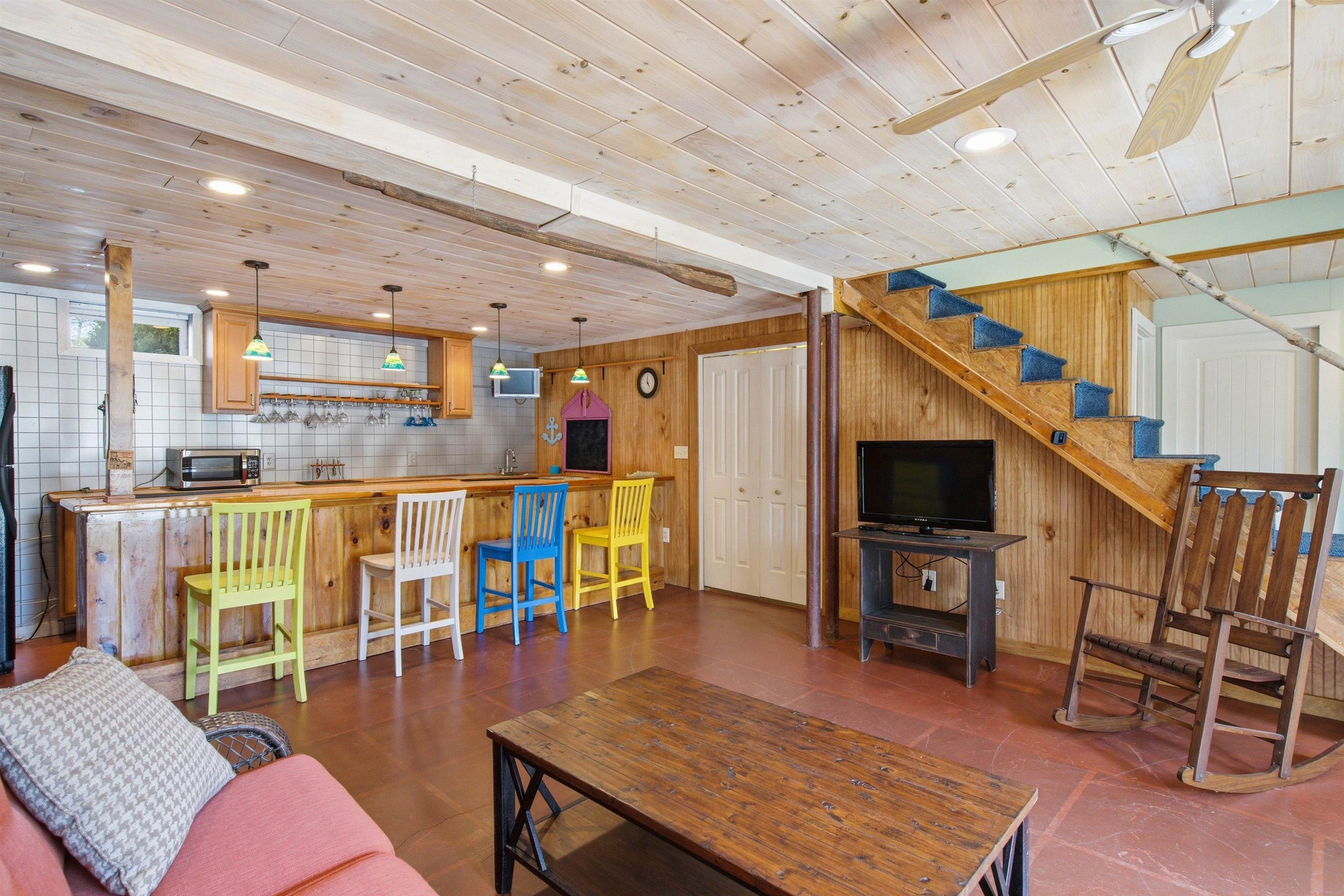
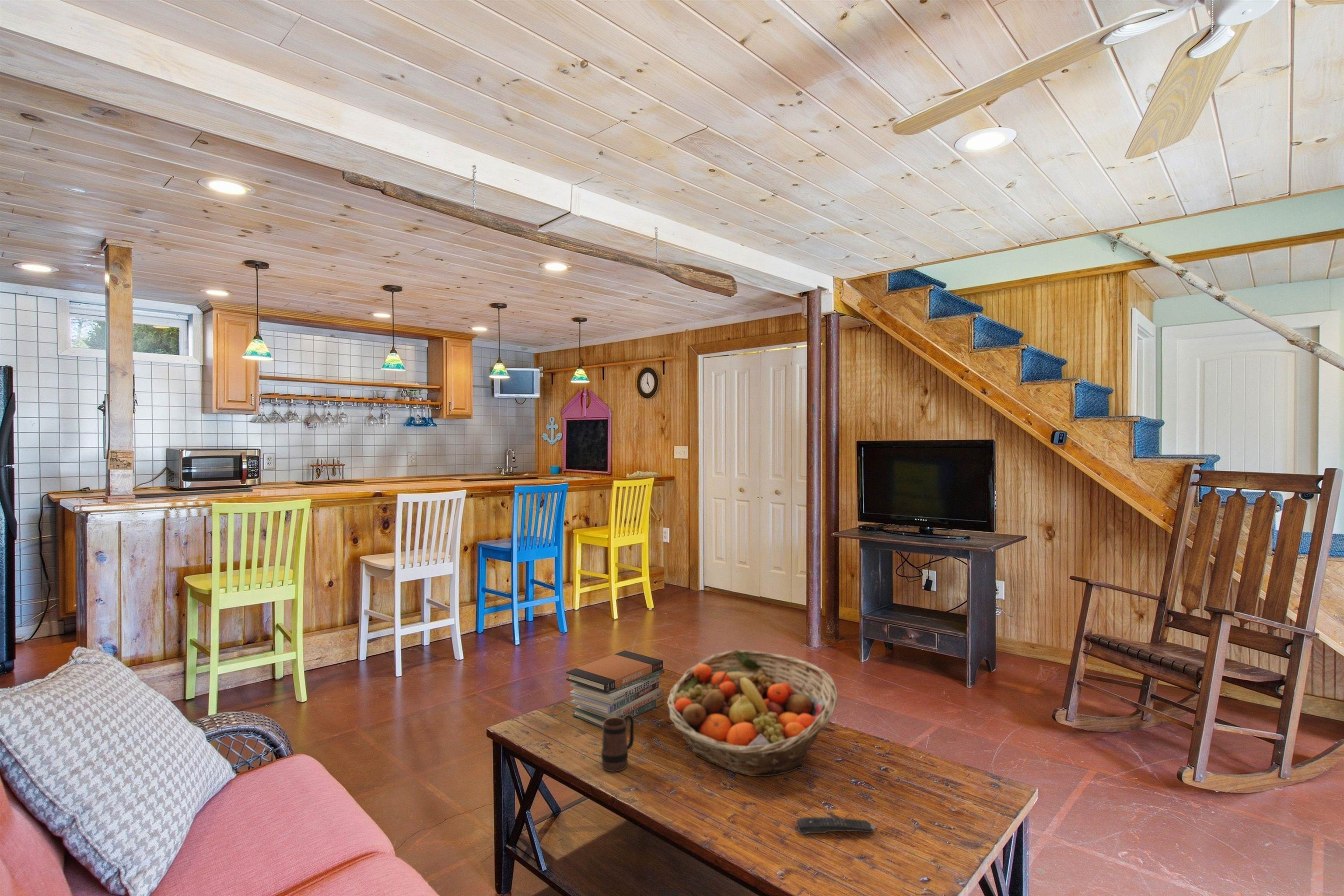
+ remote control [796,817,876,835]
+ fruit basket [666,650,838,777]
+ book stack [566,650,665,728]
+ mug [601,714,635,772]
